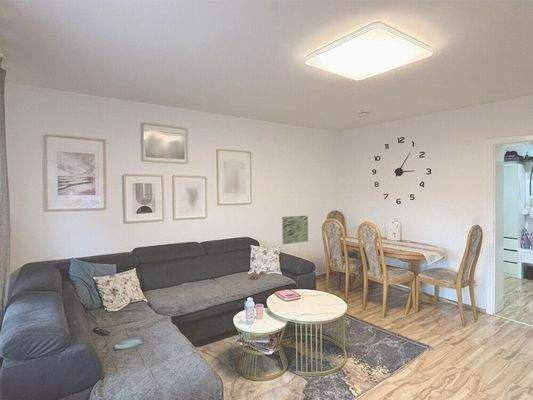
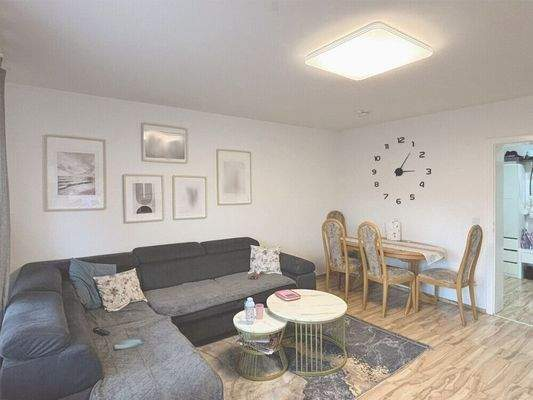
- wall art [281,215,309,245]
